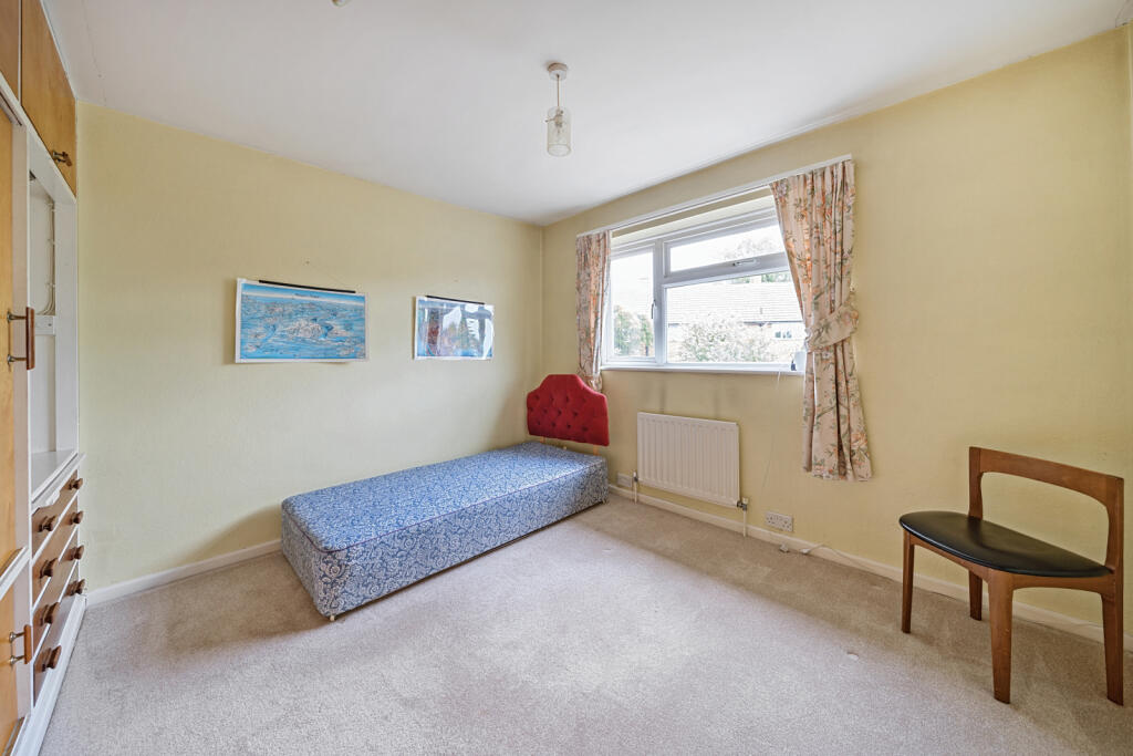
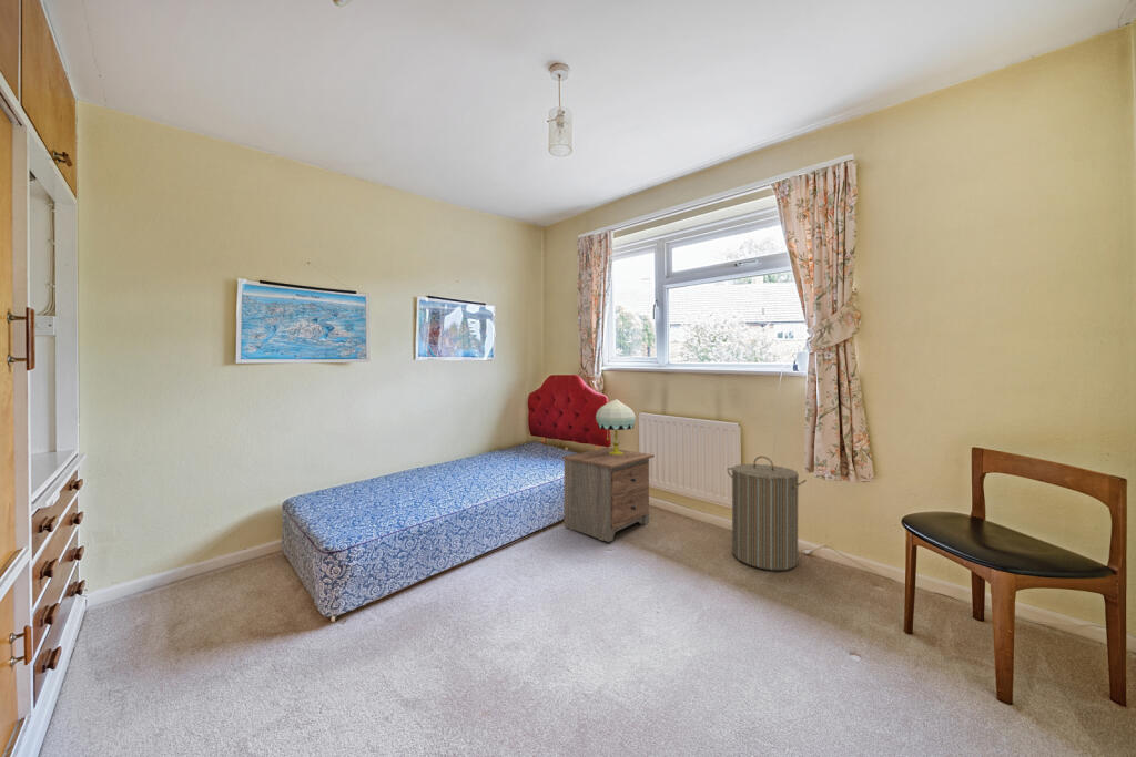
+ laundry hamper [726,454,808,572]
+ nightstand [561,447,656,543]
+ table lamp [595,398,637,454]
